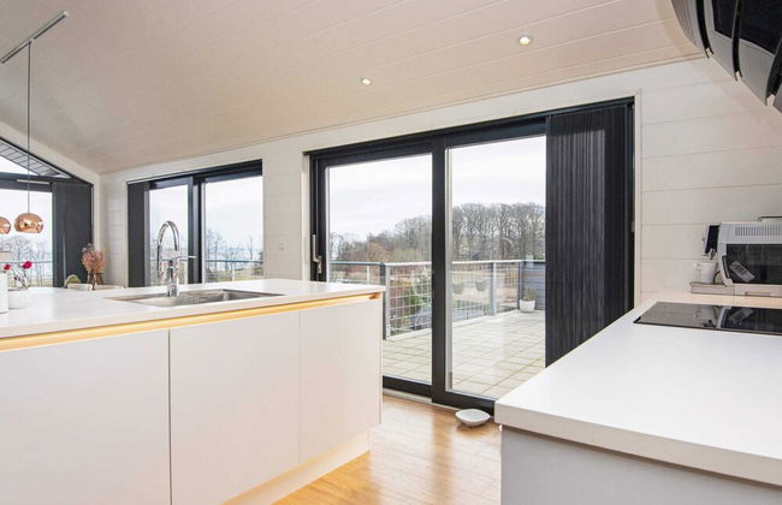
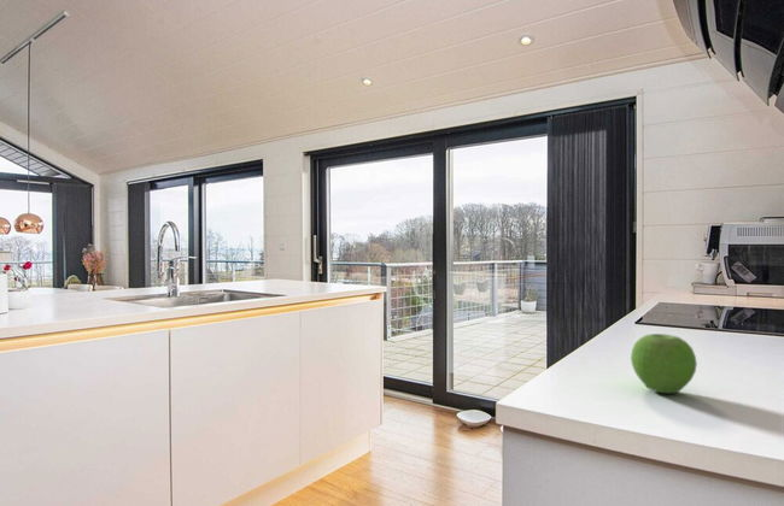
+ fruit [630,333,698,394]
